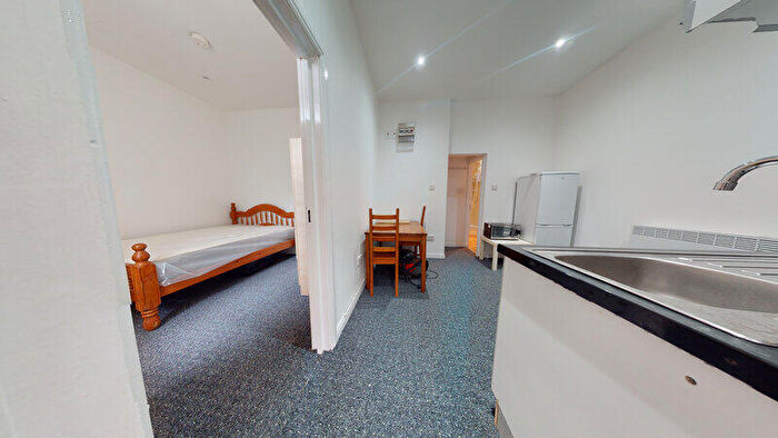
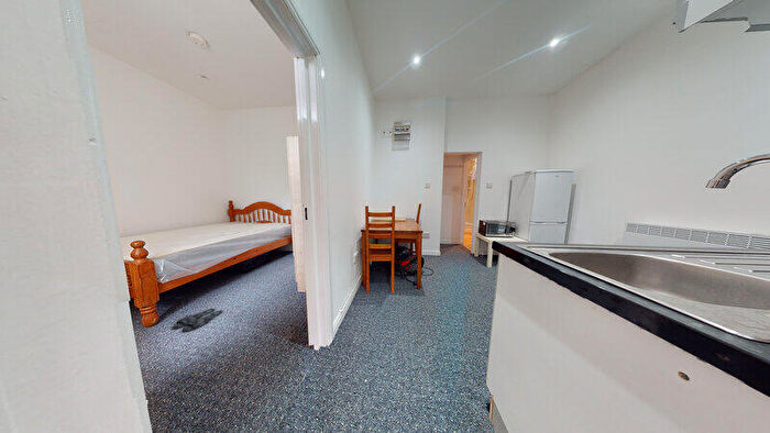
+ slippers [172,308,224,333]
